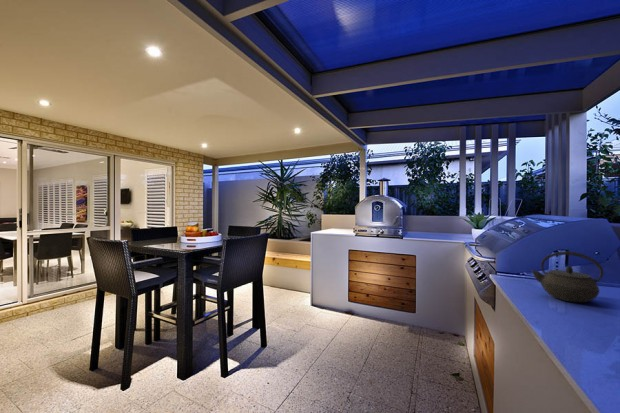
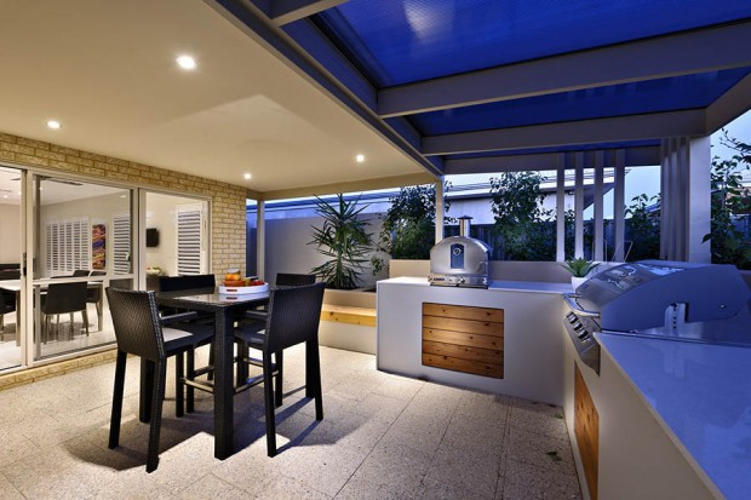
- kettle [531,250,604,303]
